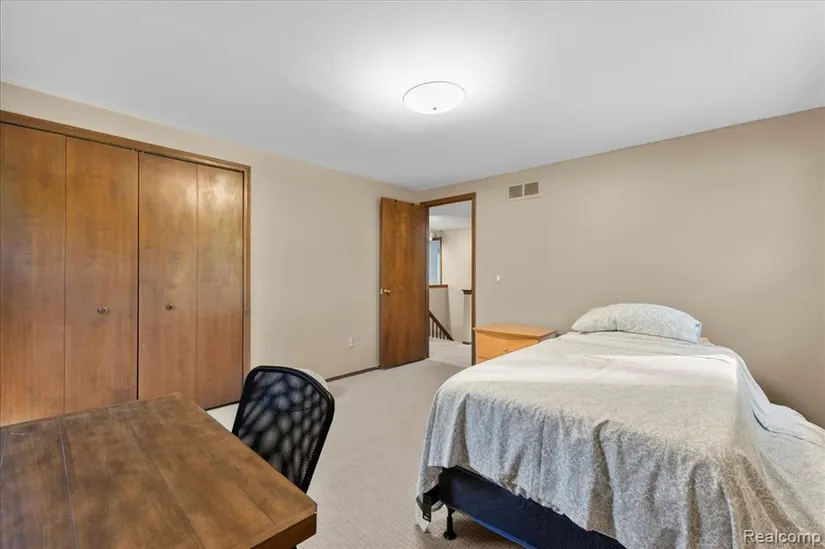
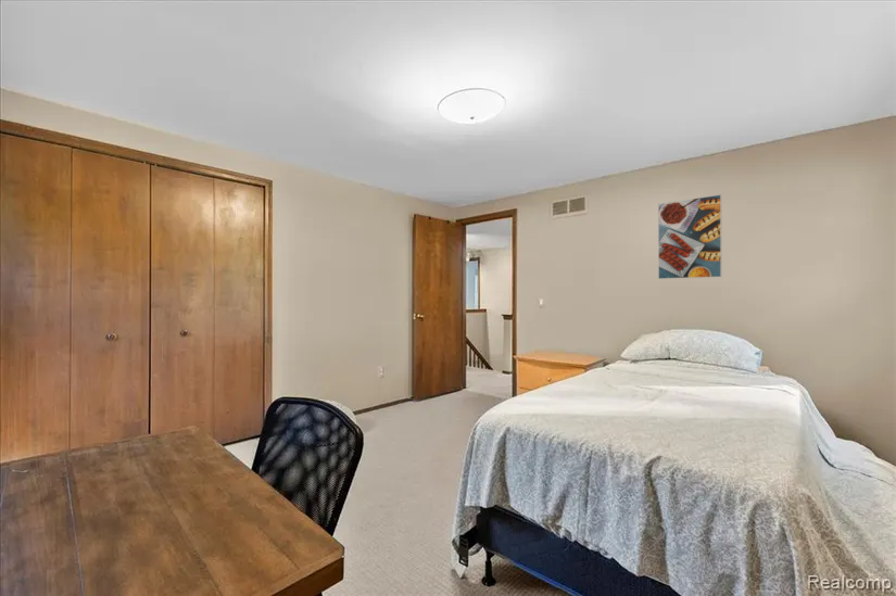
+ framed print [657,193,723,280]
